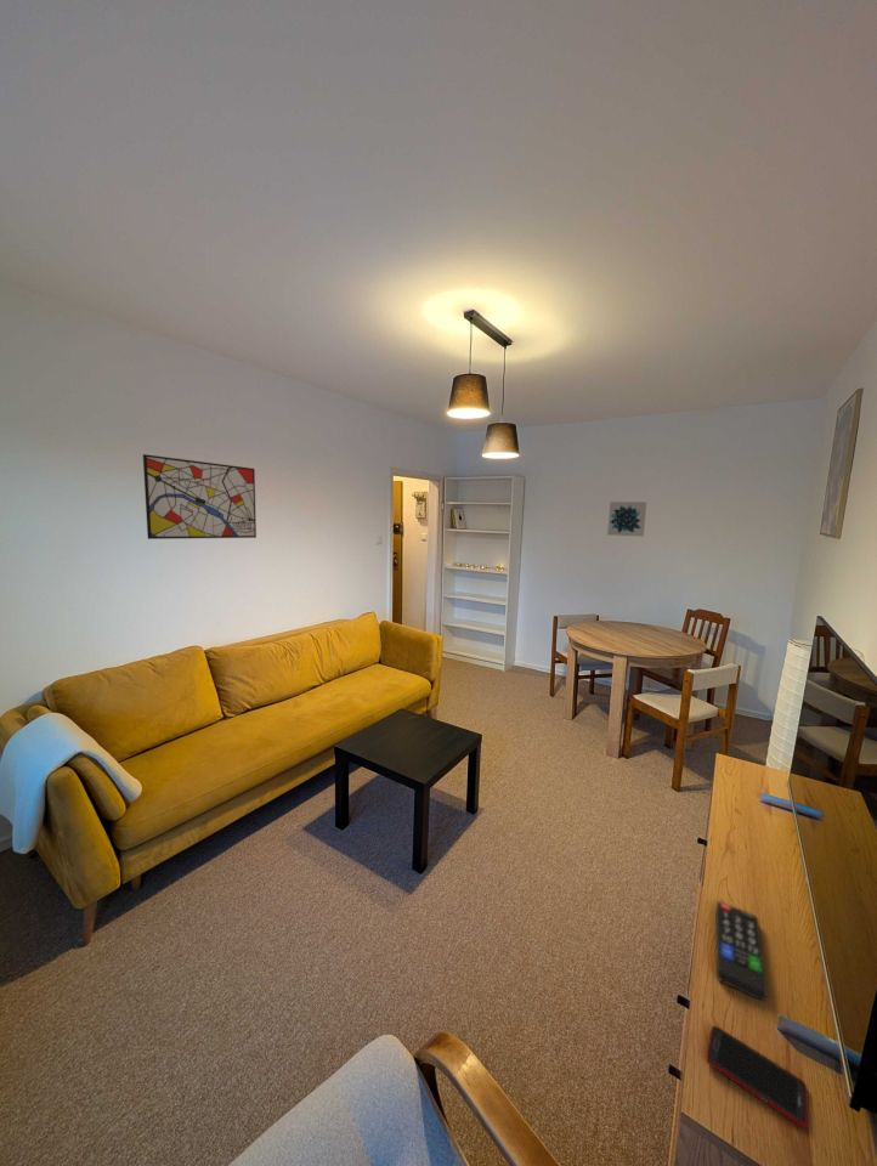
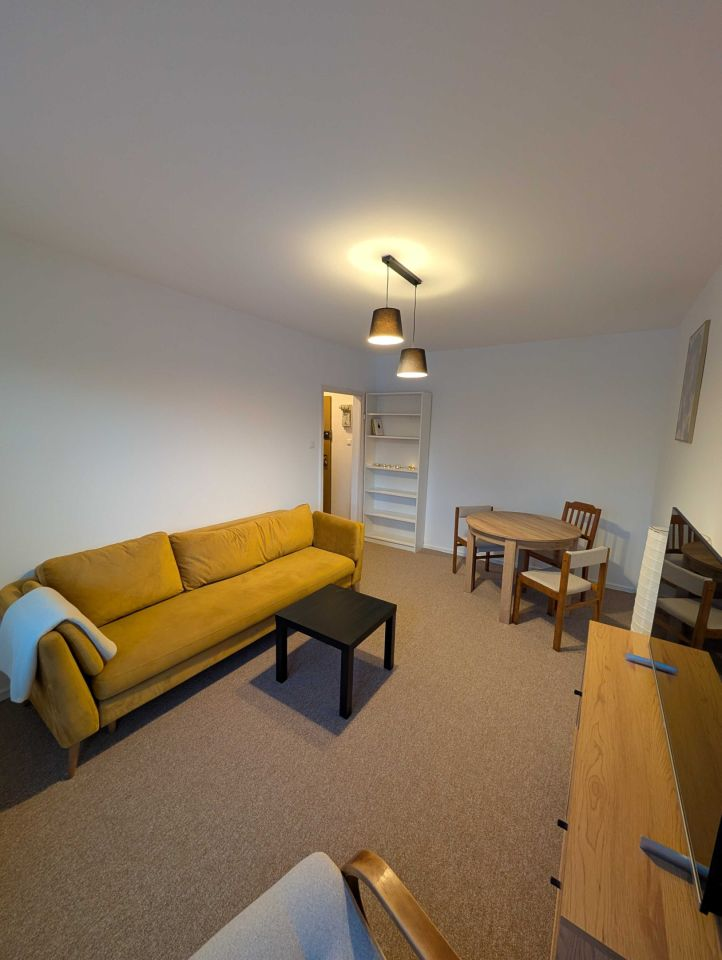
- wall art [142,453,258,540]
- cell phone [706,1025,809,1130]
- wall art [606,500,647,538]
- remote control [714,900,769,1002]
